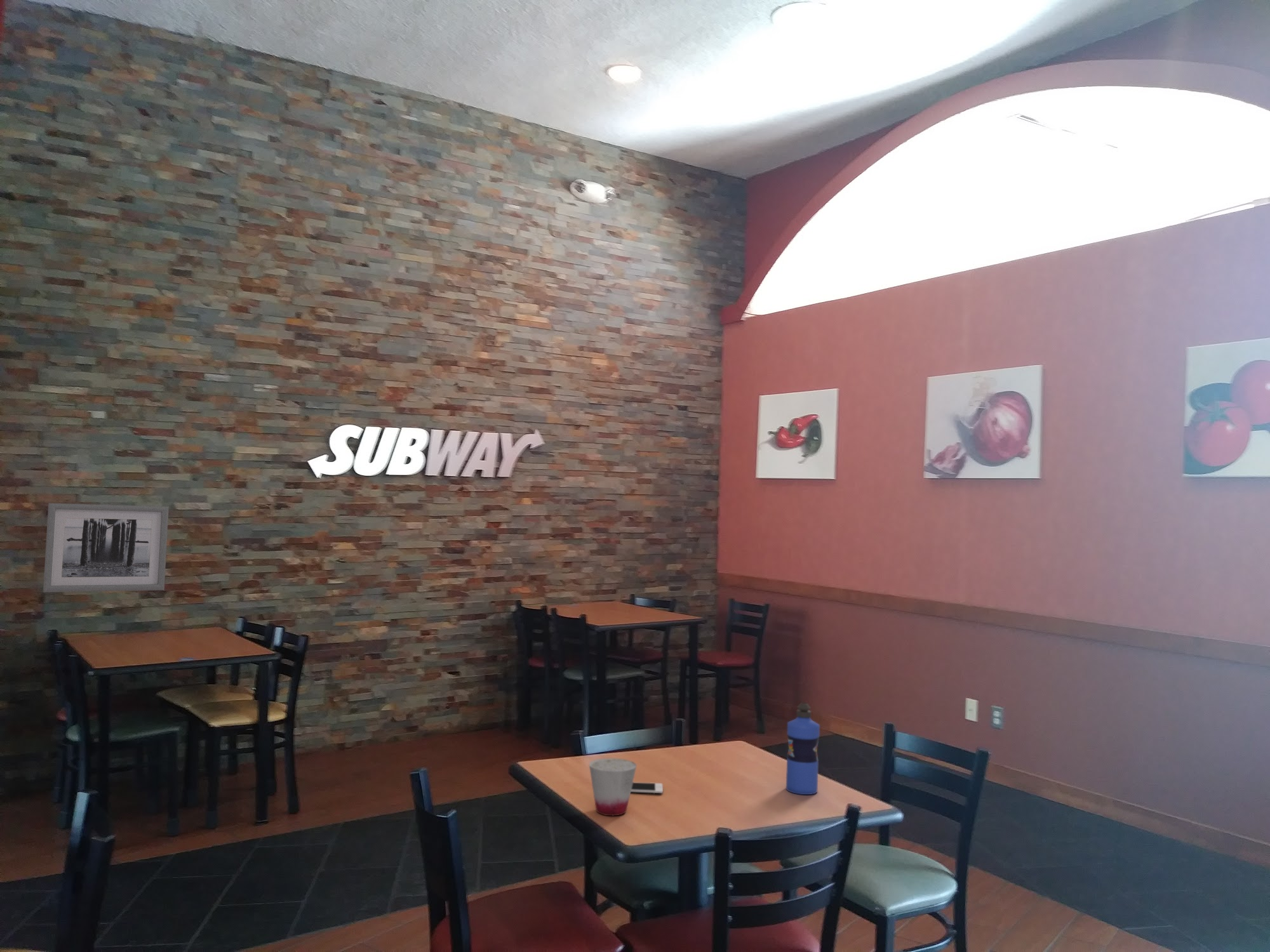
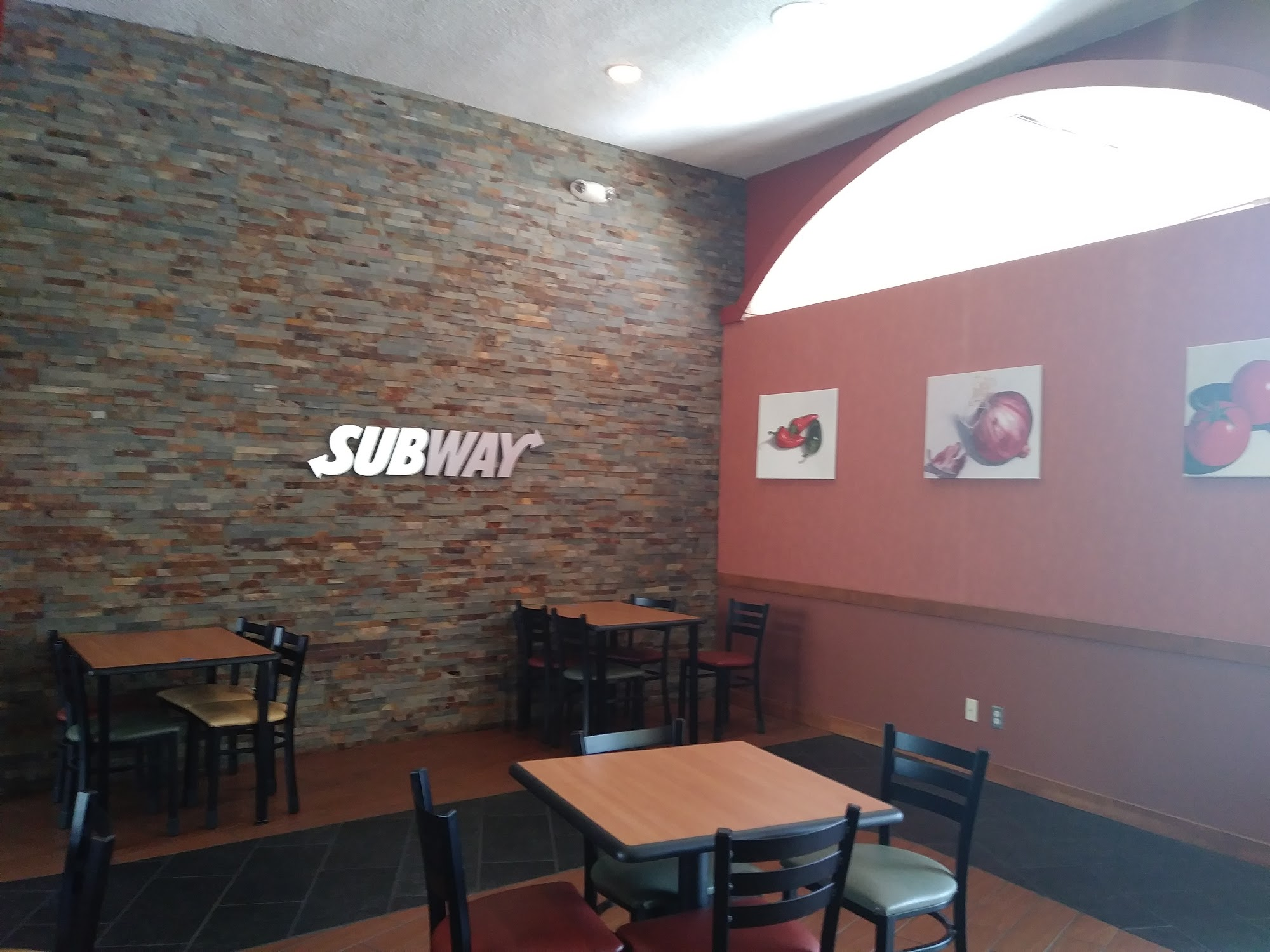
- cup [589,758,638,816]
- water bottle [785,702,820,795]
- cell phone [631,781,664,794]
- wall art [43,503,170,593]
